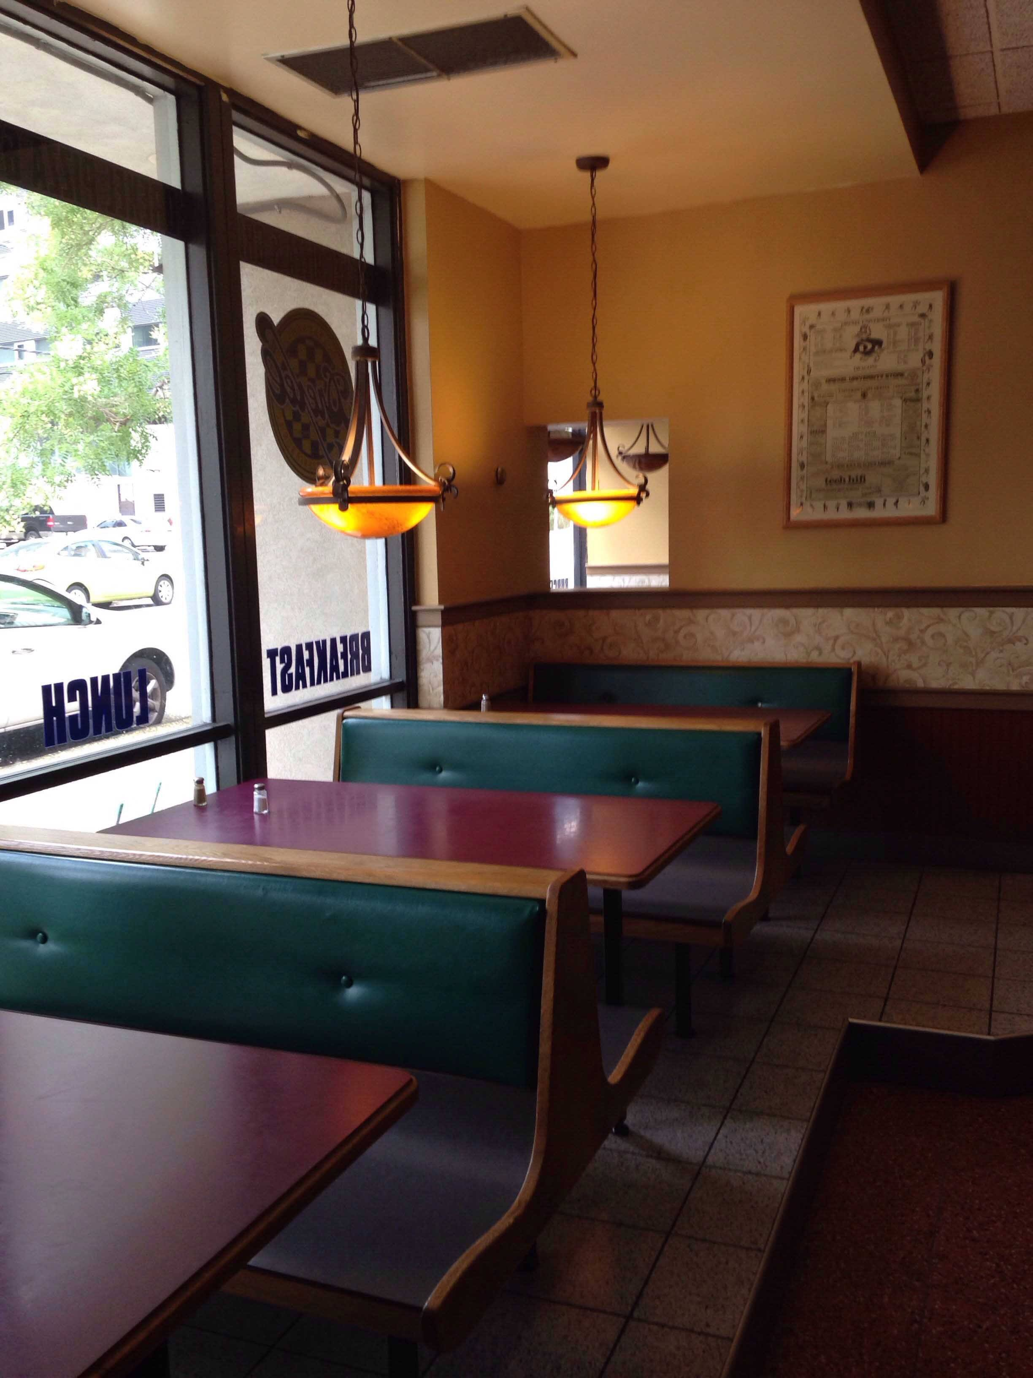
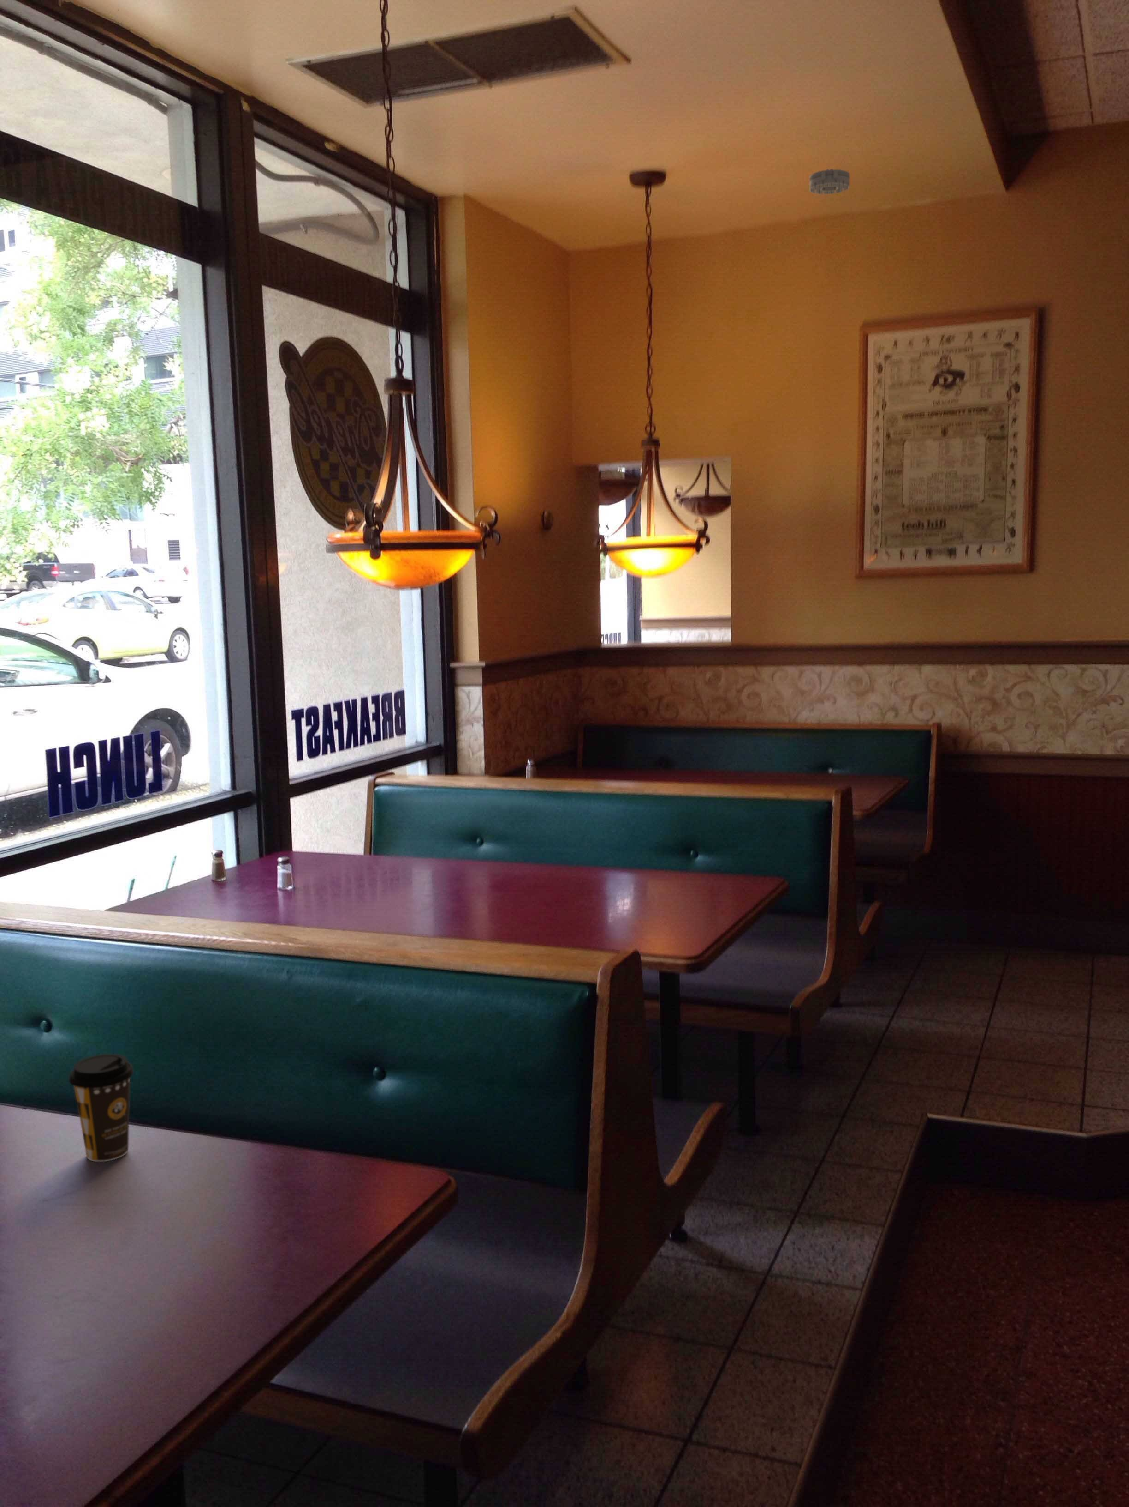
+ coffee cup [69,1054,134,1162]
+ smoke detector [809,168,850,195]
